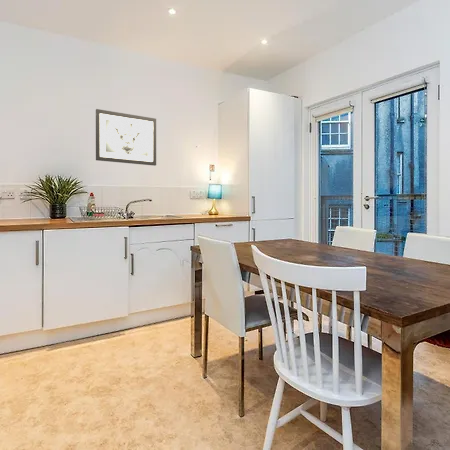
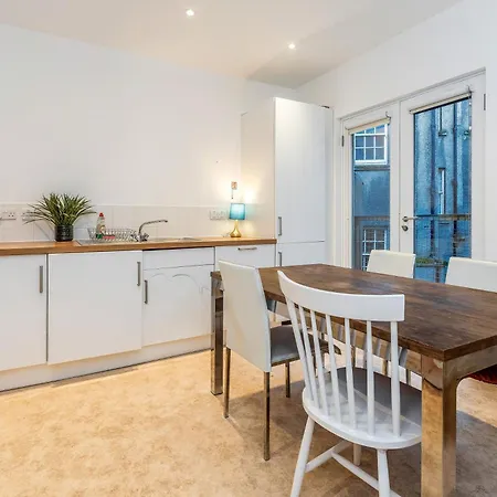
- wall art [95,108,157,167]
